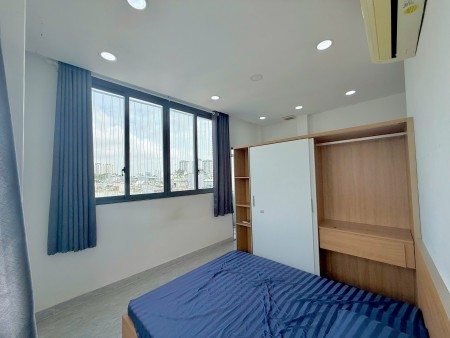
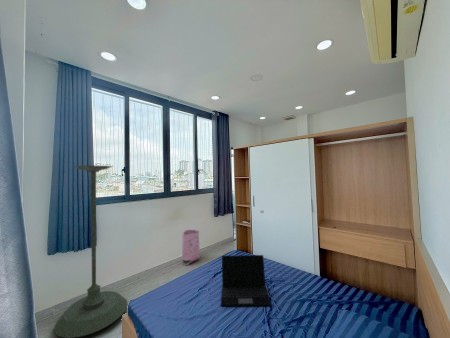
+ bag [181,229,201,266]
+ laptop [220,254,272,307]
+ plant stand [53,165,129,338]
